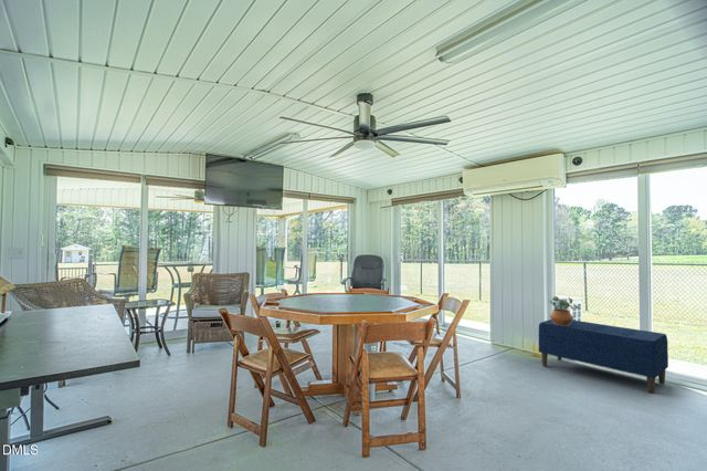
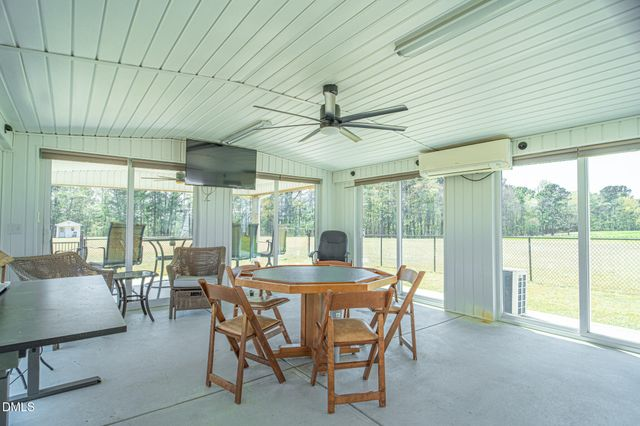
- bench [538,318,669,395]
- potted plant [549,295,580,326]
